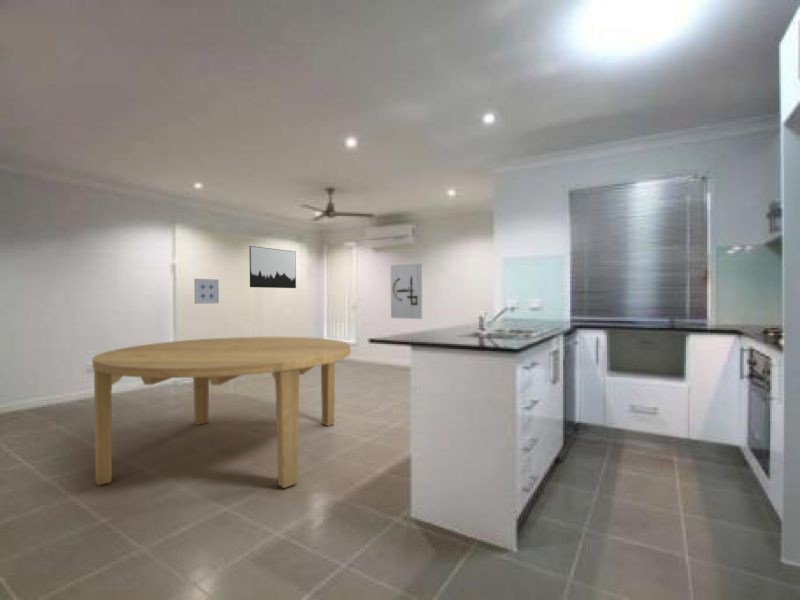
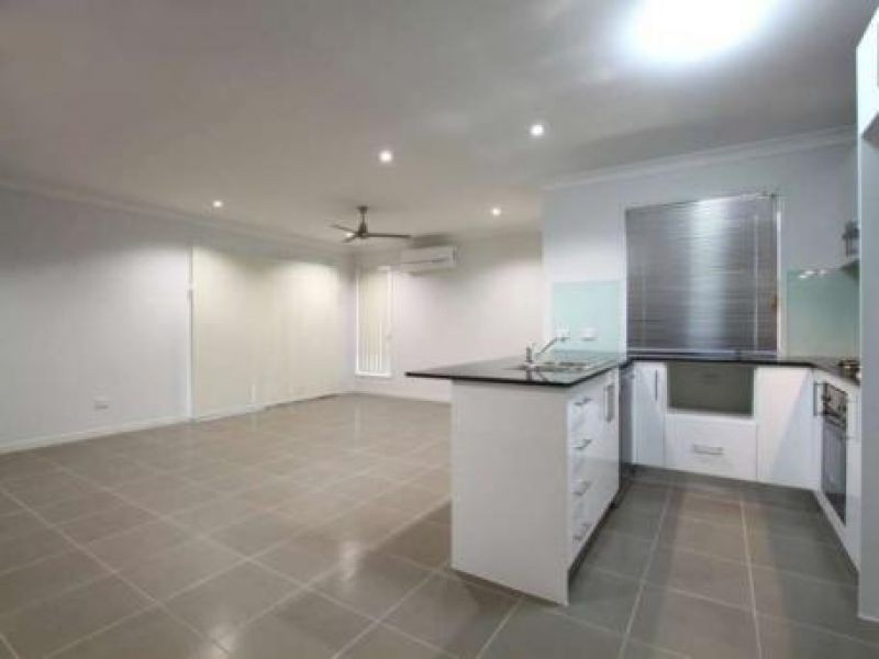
- dining table [91,336,352,489]
- wall art [193,278,220,305]
- wall art [248,245,297,289]
- wall art [390,262,423,320]
